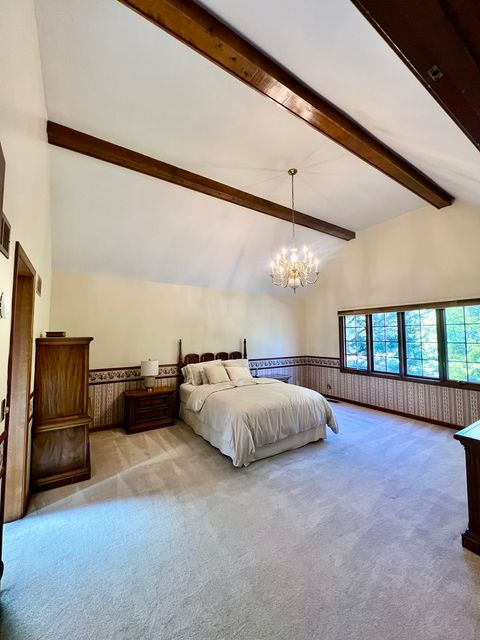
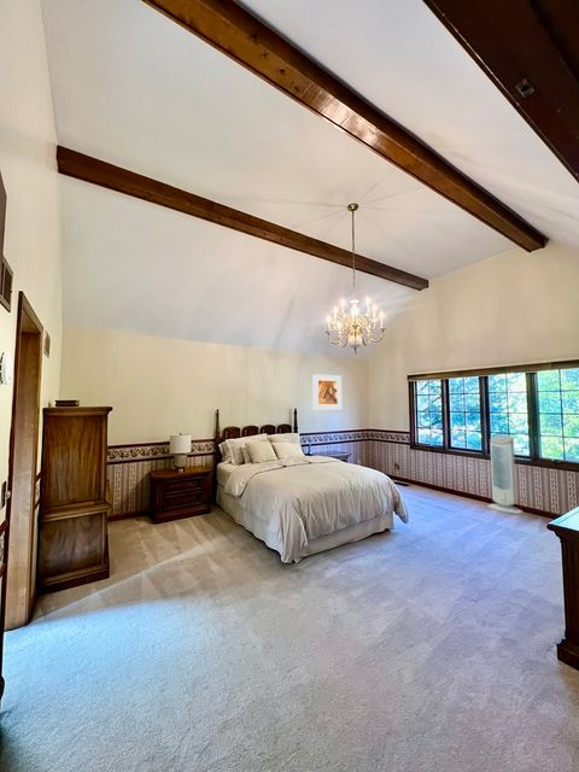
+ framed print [312,374,343,411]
+ air purifier [486,434,524,515]
